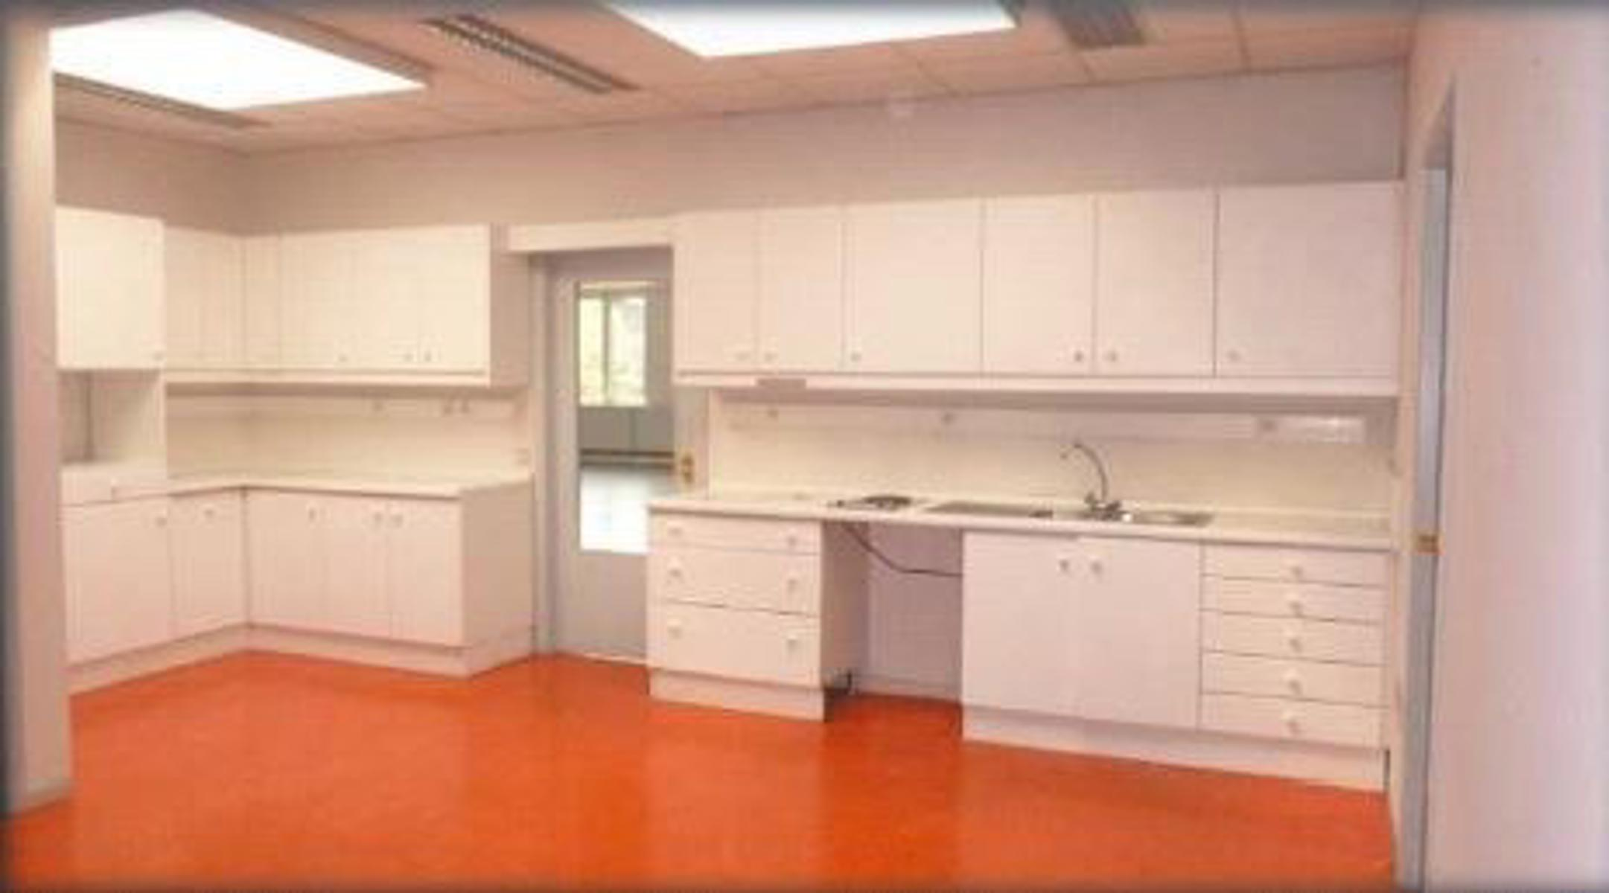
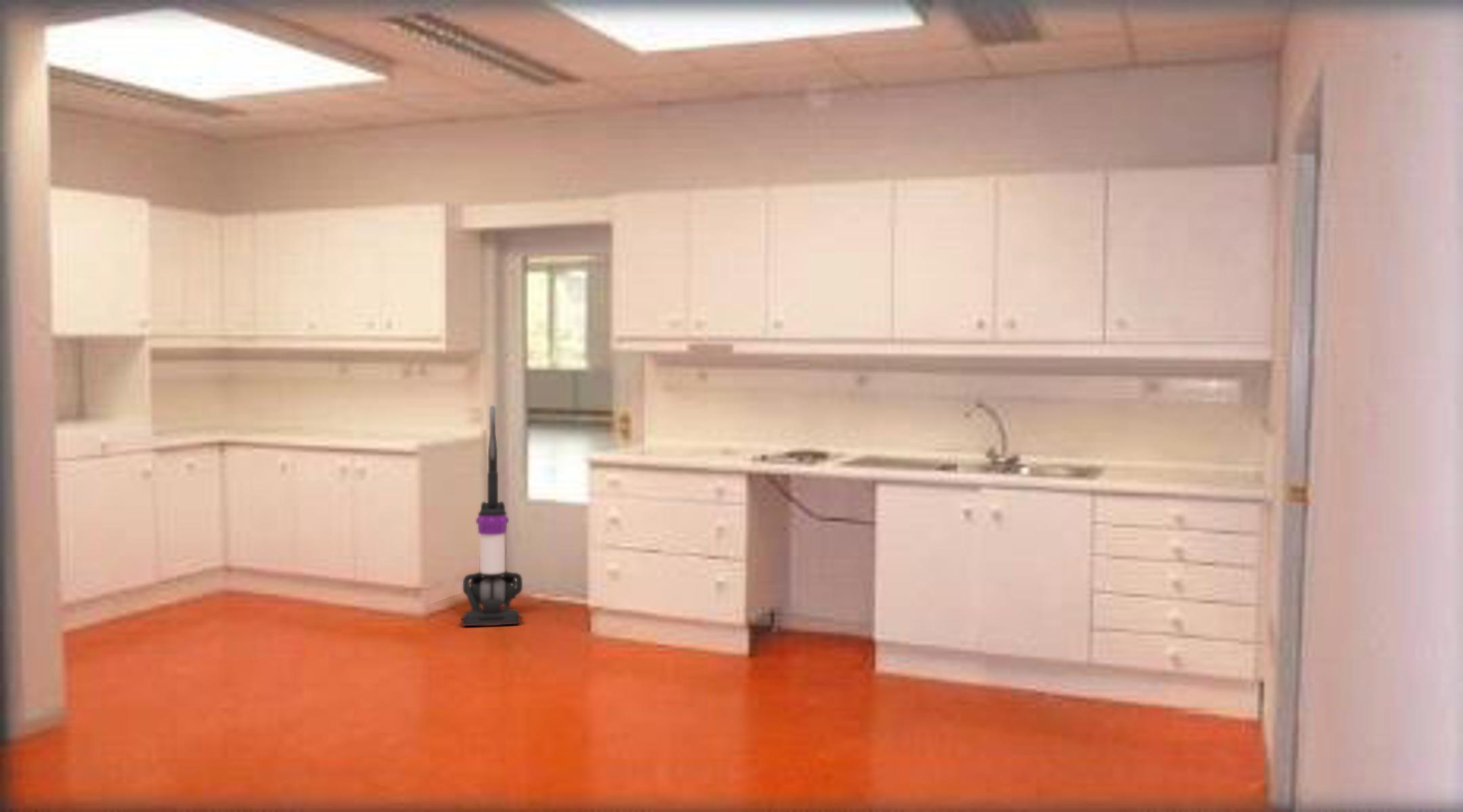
+ vacuum cleaner [460,405,523,627]
